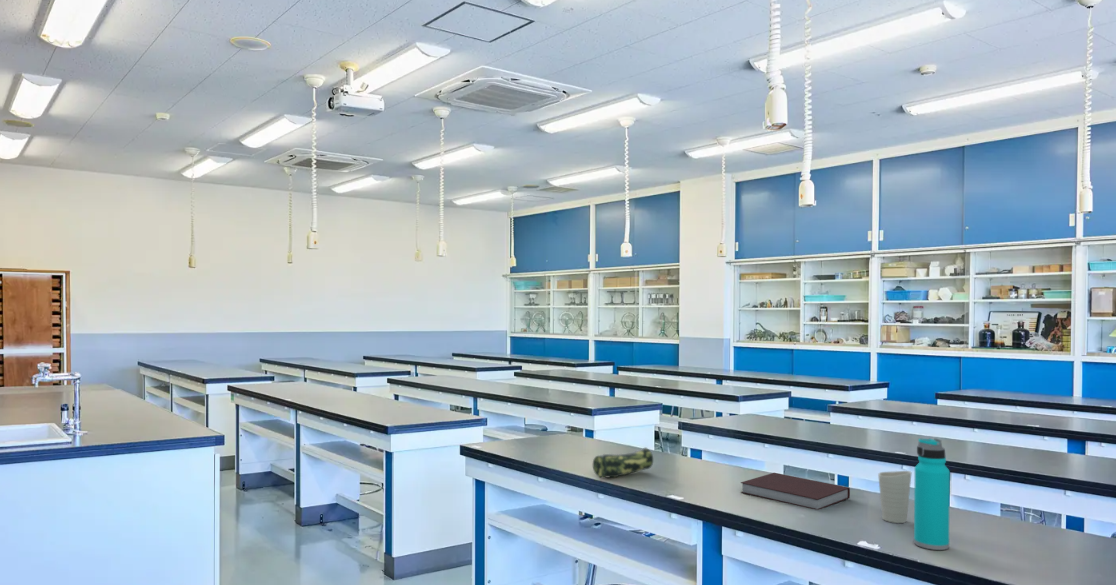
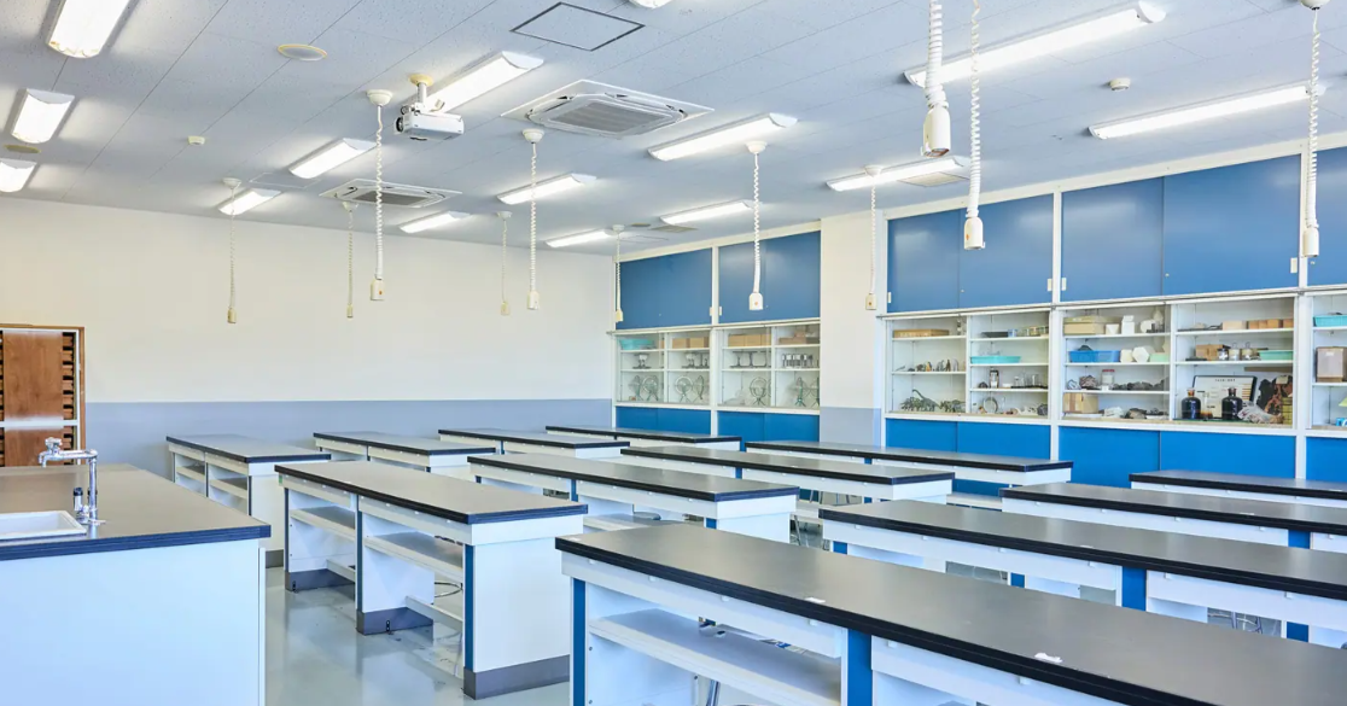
- pencil case [592,446,654,478]
- notebook [740,472,851,511]
- cup [877,470,912,524]
- water bottle [913,437,951,551]
